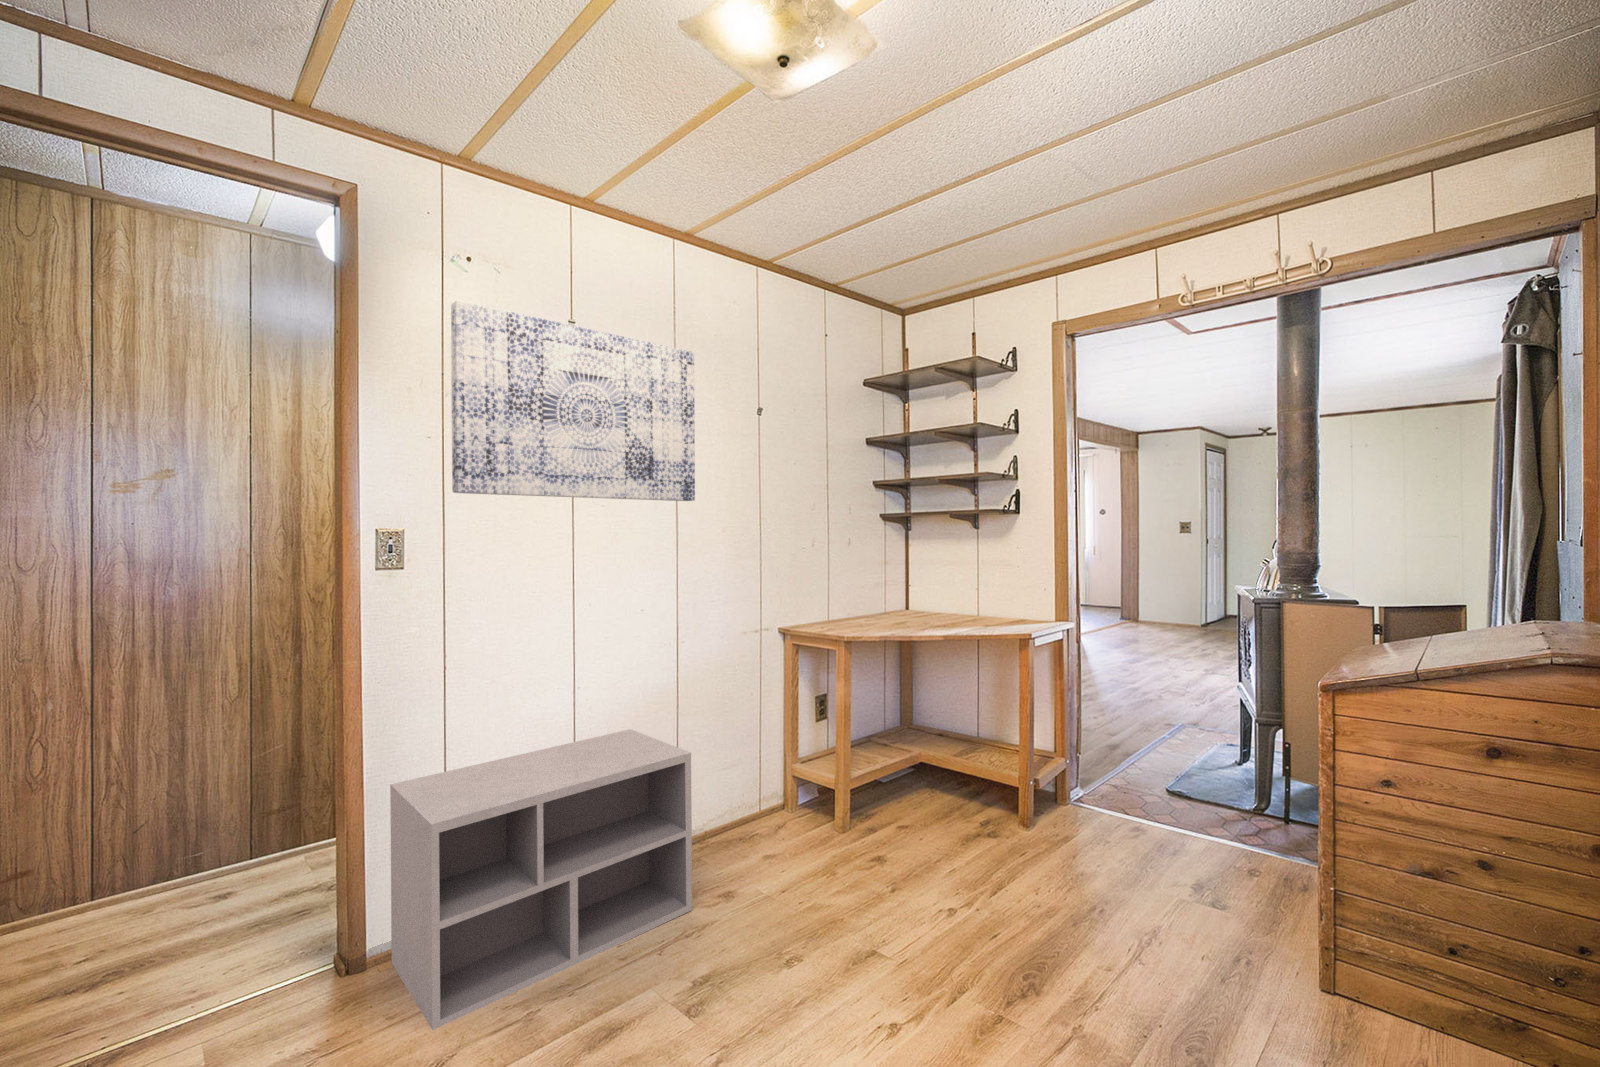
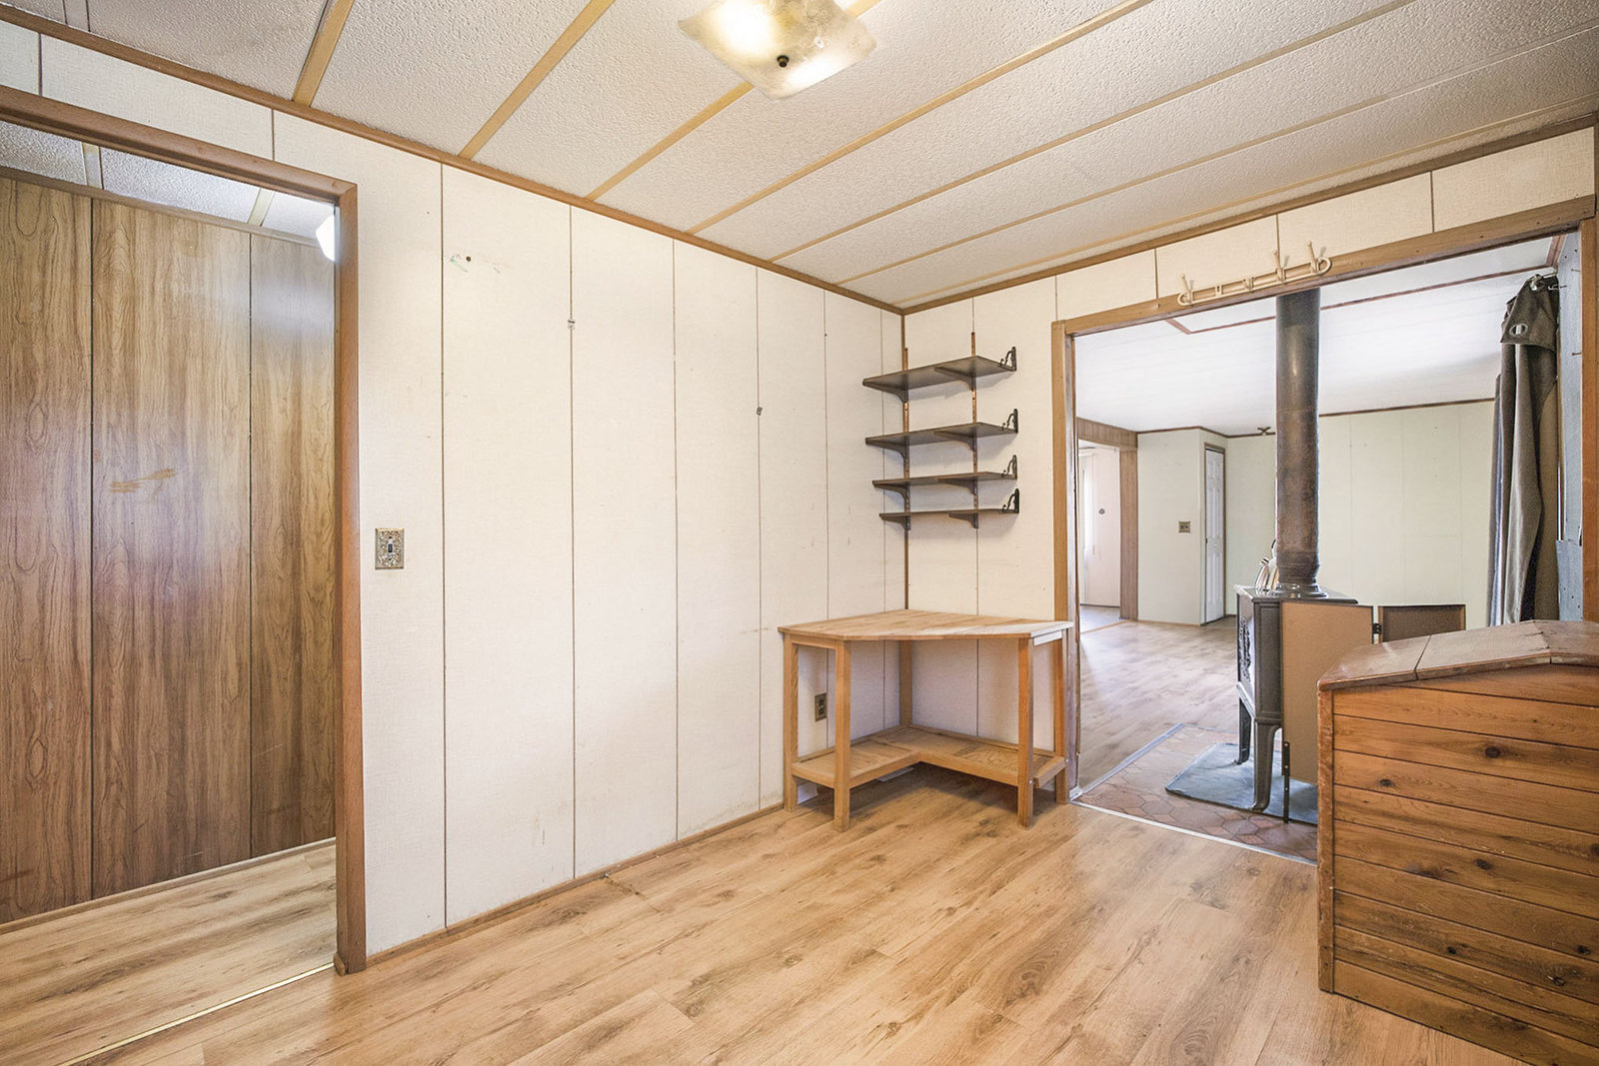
- shelving unit [389,728,693,1031]
- wall art [450,299,696,503]
